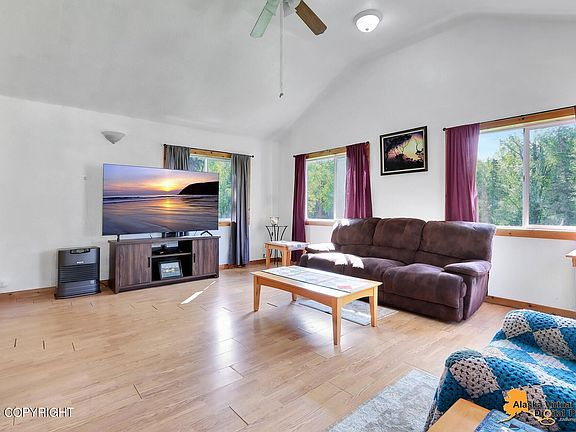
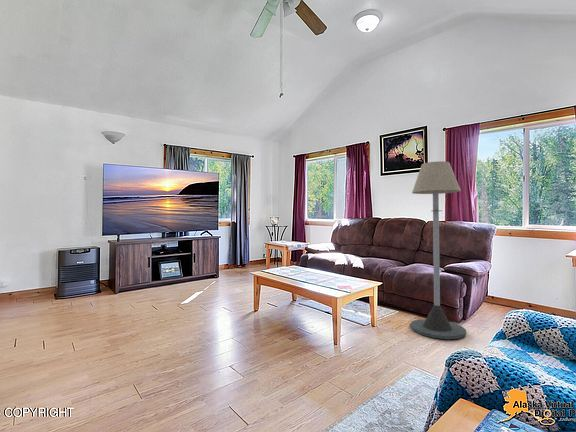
+ floor lamp [409,160,467,340]
